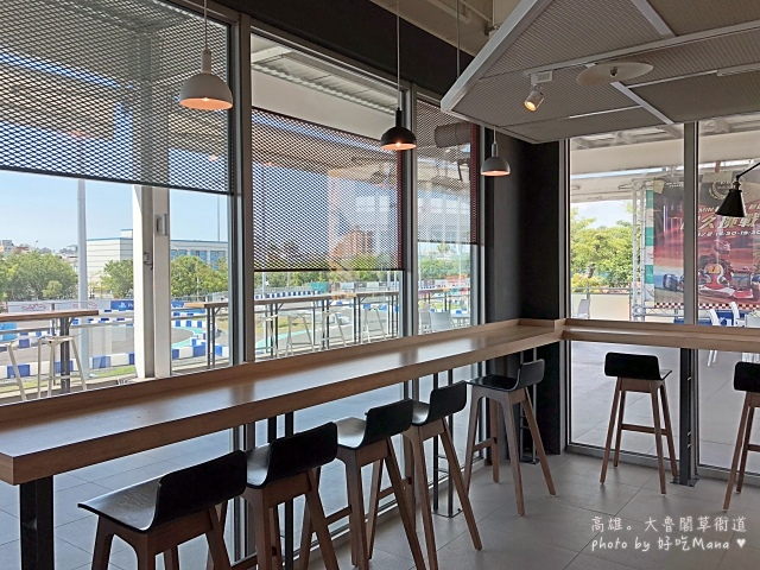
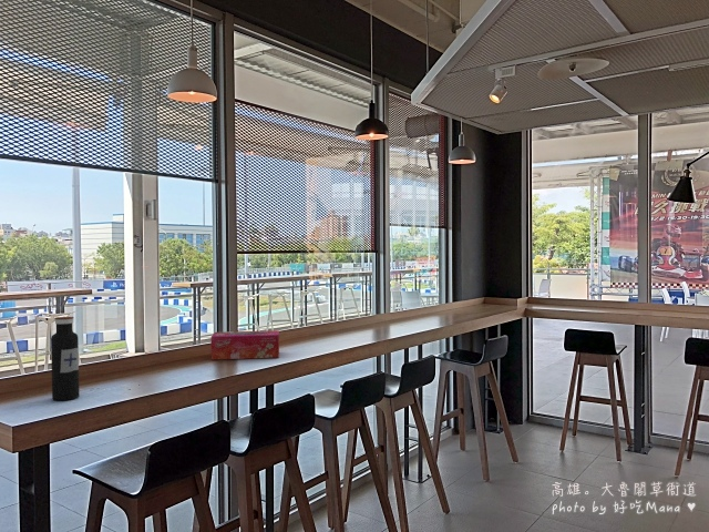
+ water bottle [50,316,81,401]
+ tissue box [210,329,280,361]
